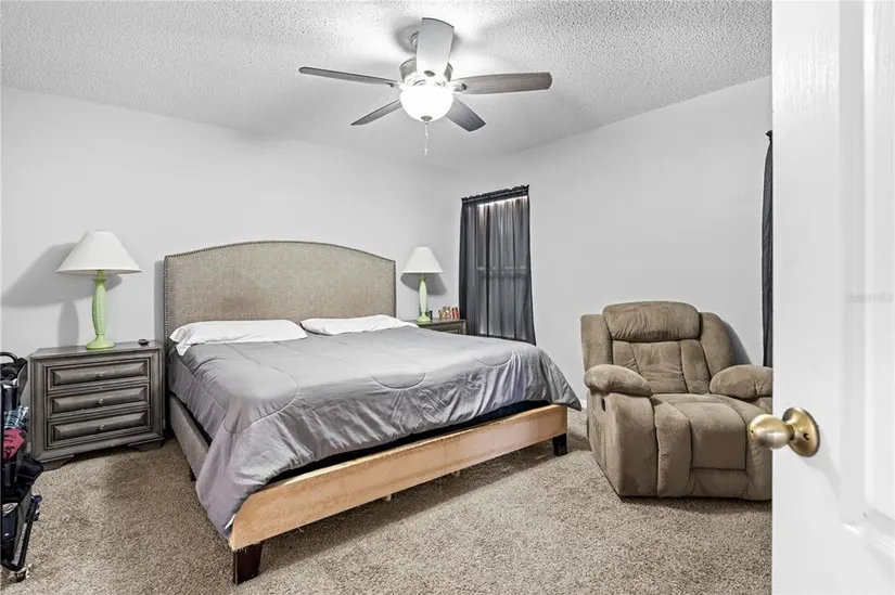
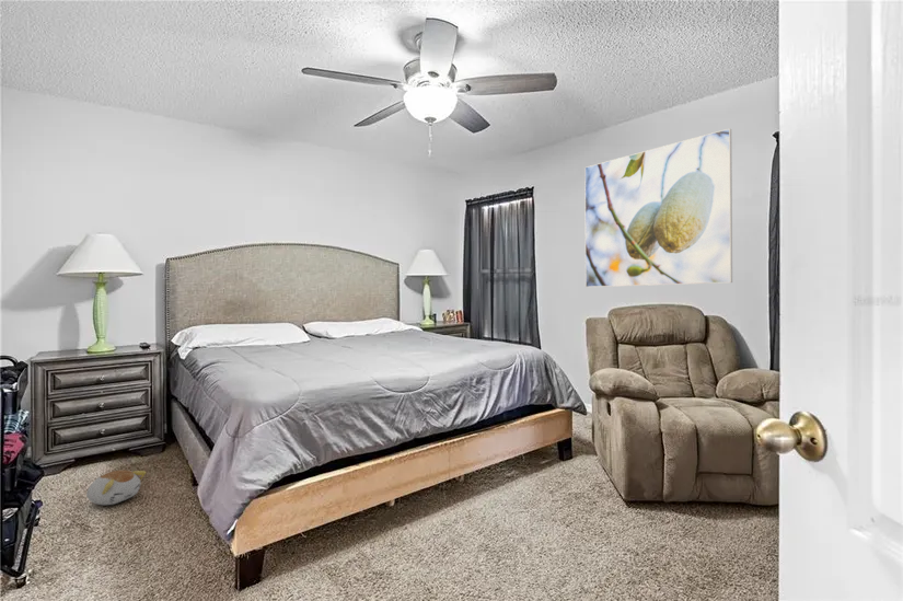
+ plush toy [85,469,148,506]
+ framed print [583,127,733,288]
